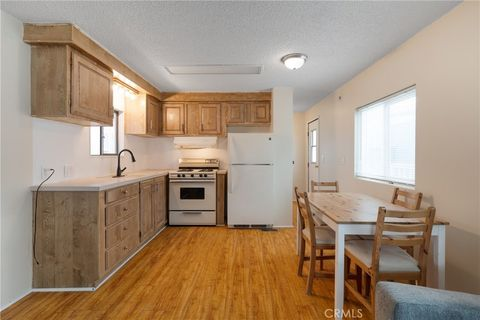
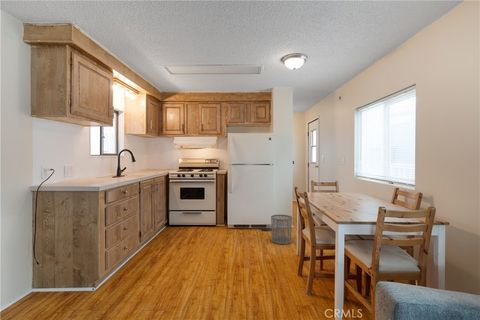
+ waste bin [270,214,293,245]
